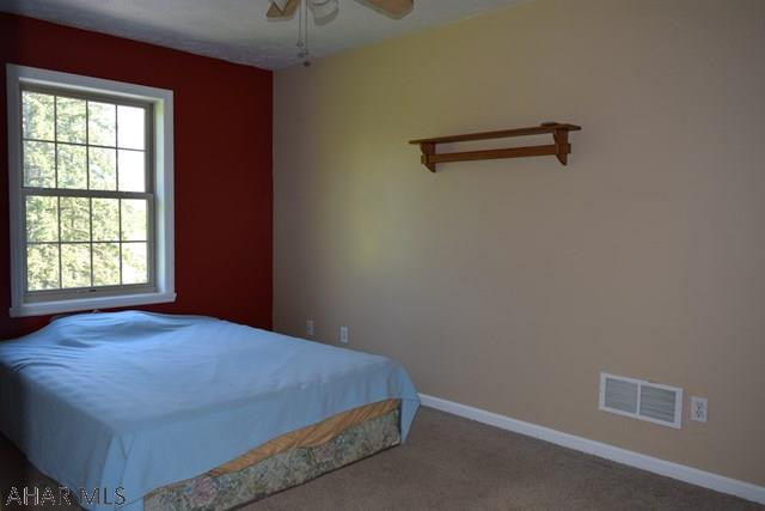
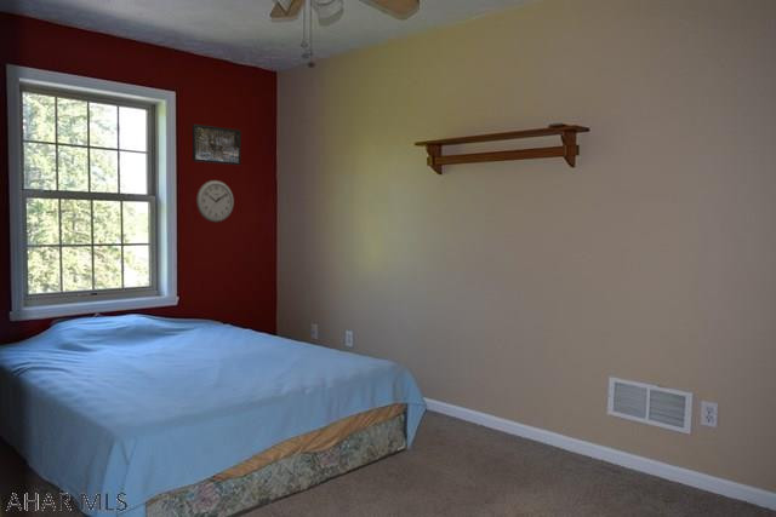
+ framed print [192,123,242,166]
+ wall clock [195,179,235,223]
